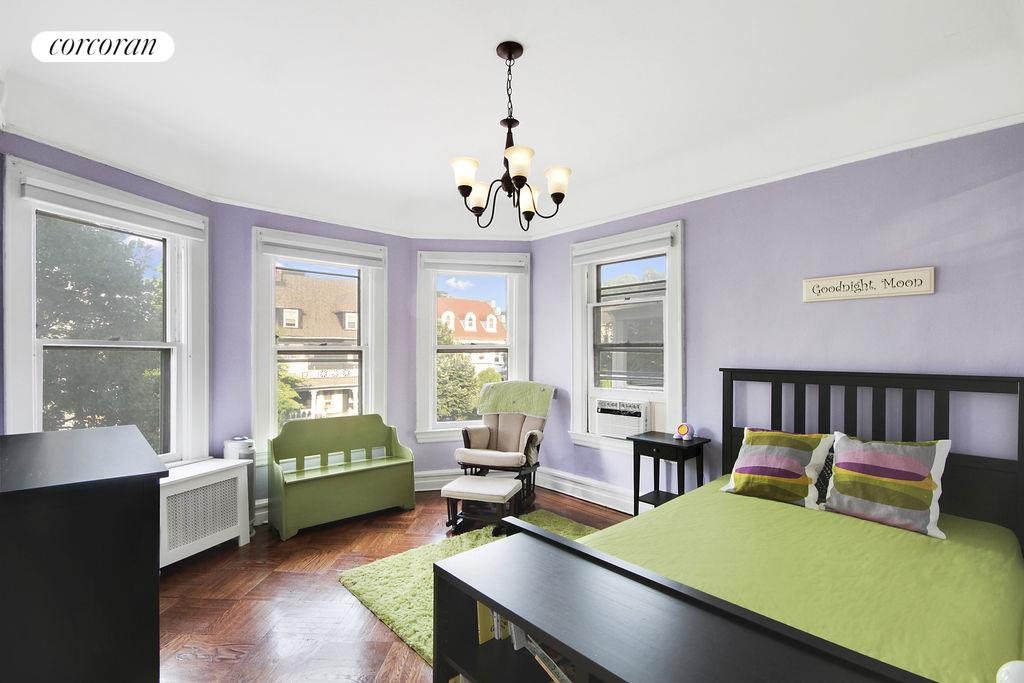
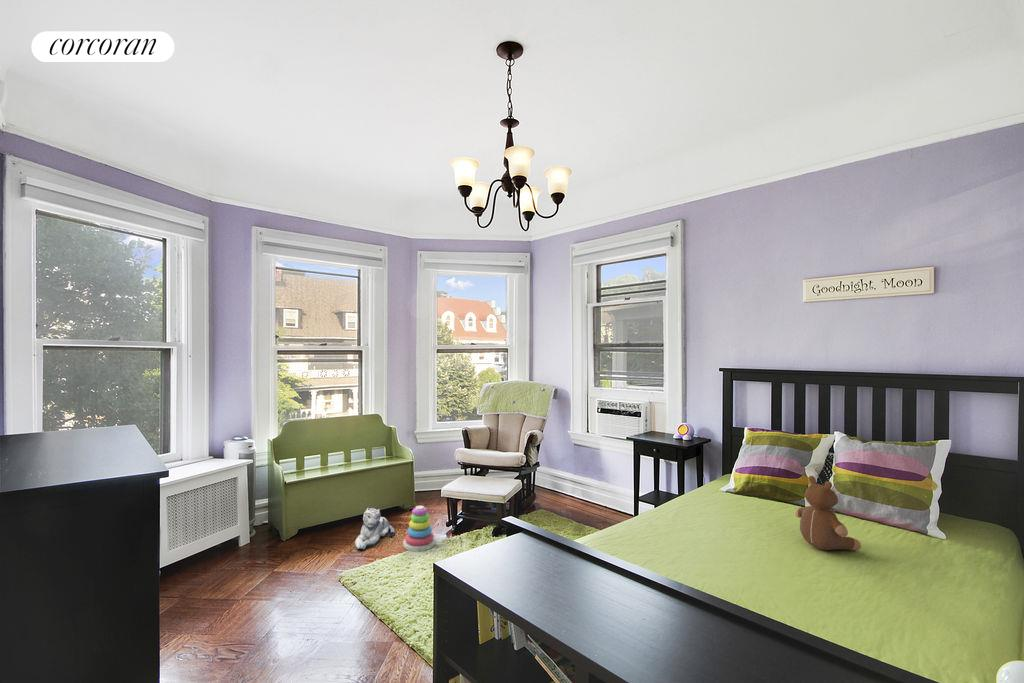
+ teddy bear [794,475,862,551]
+ plush toy [354,507,396,550]
+ stacking toy [402,505,437,552]
